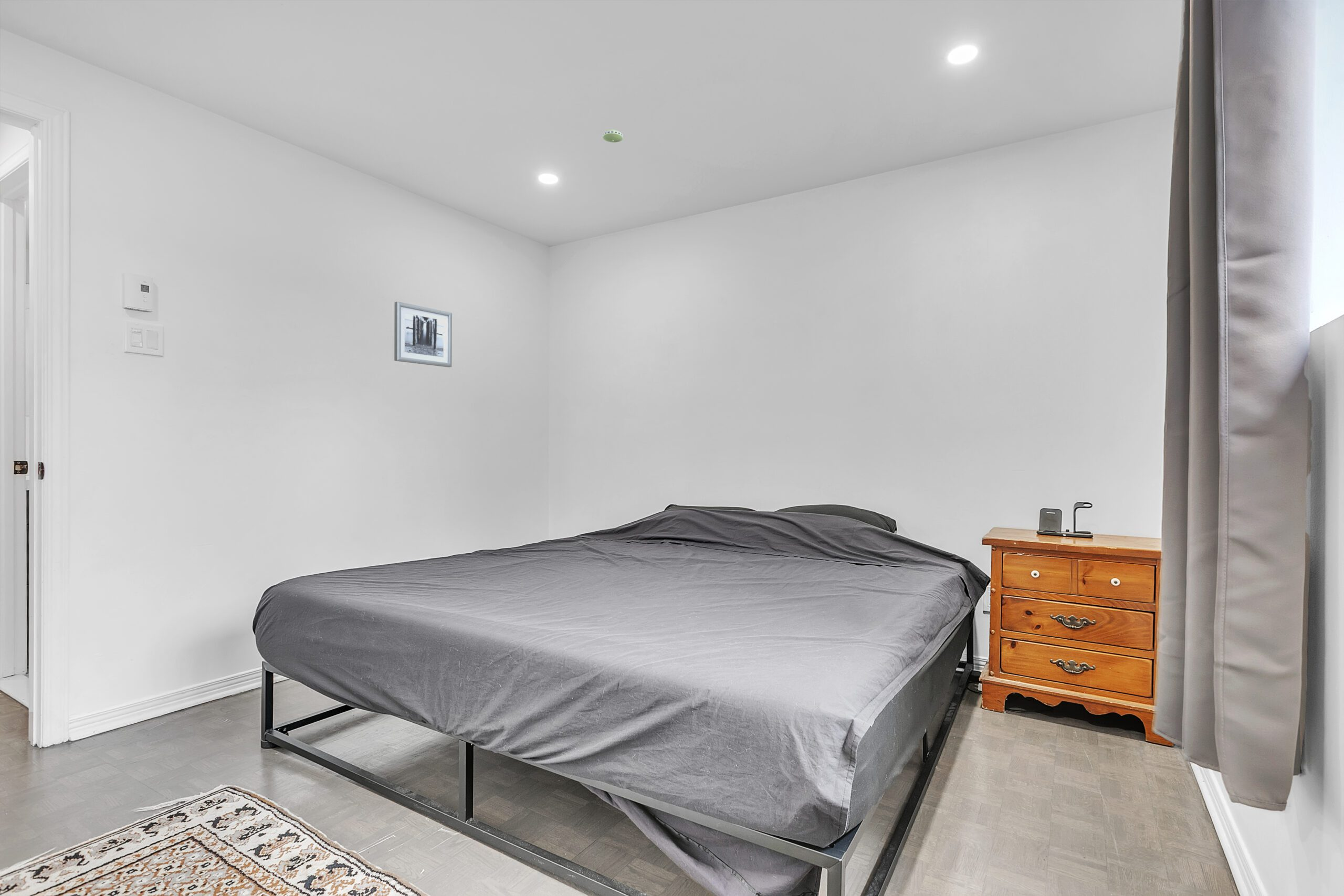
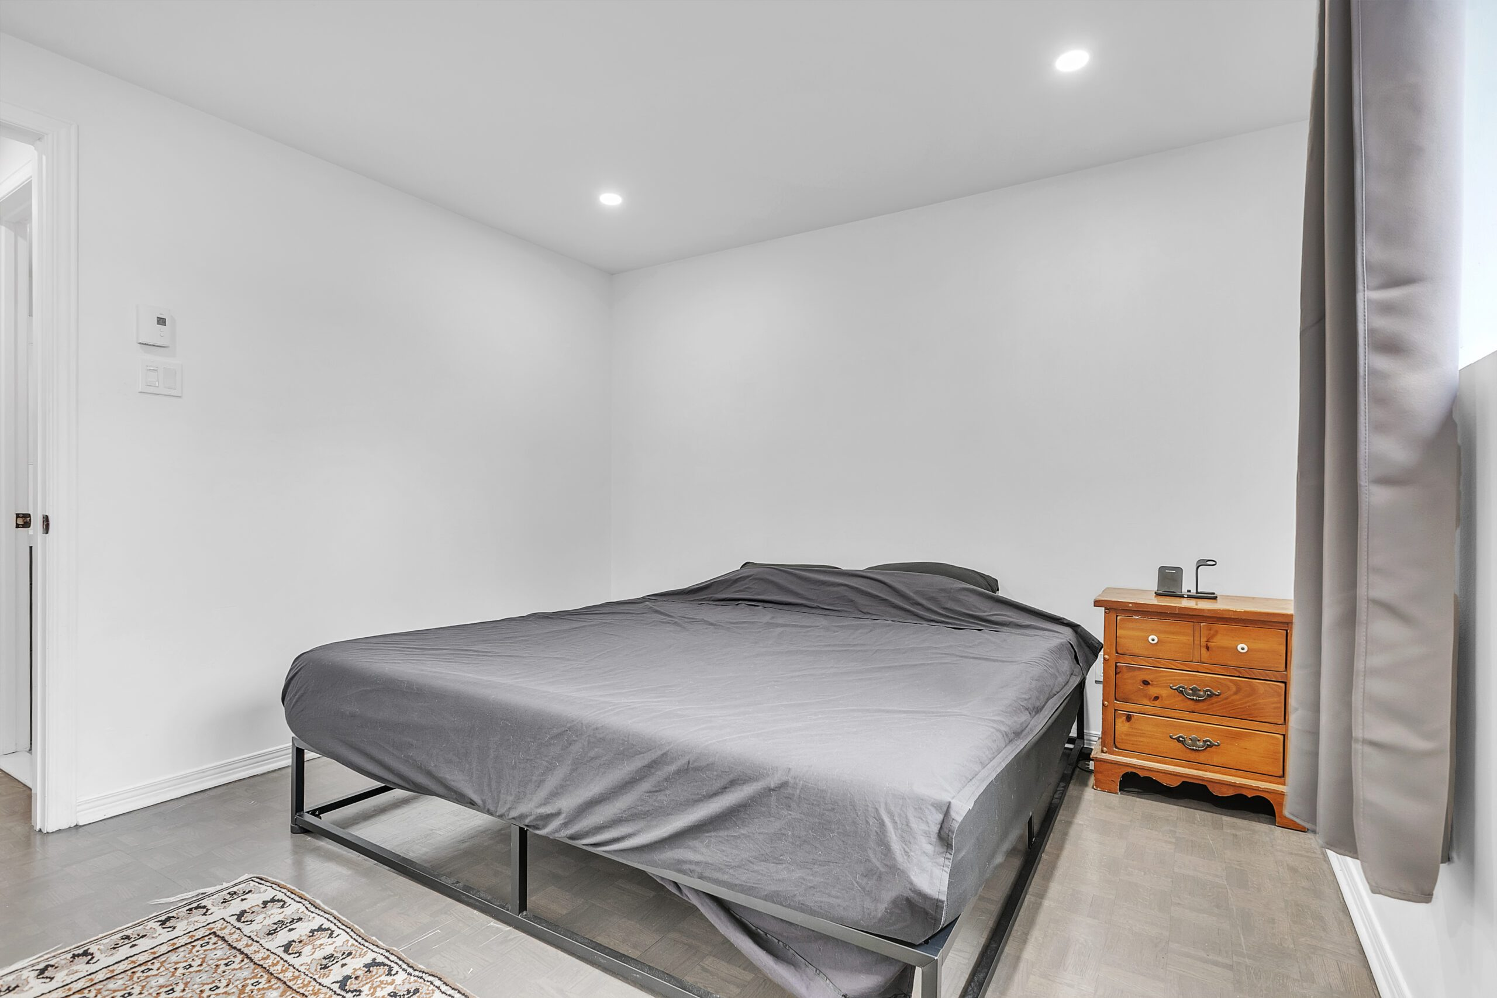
- wall art [394,301,453,368]
- smoke detector [603,129,623,143]
